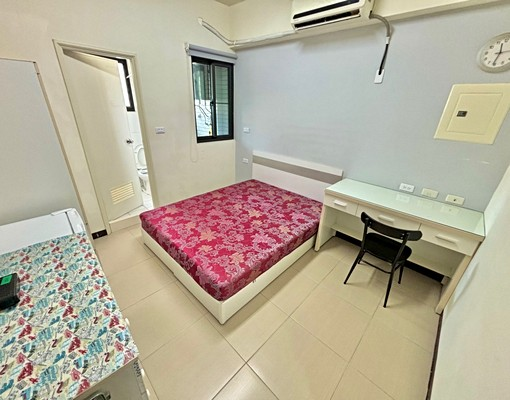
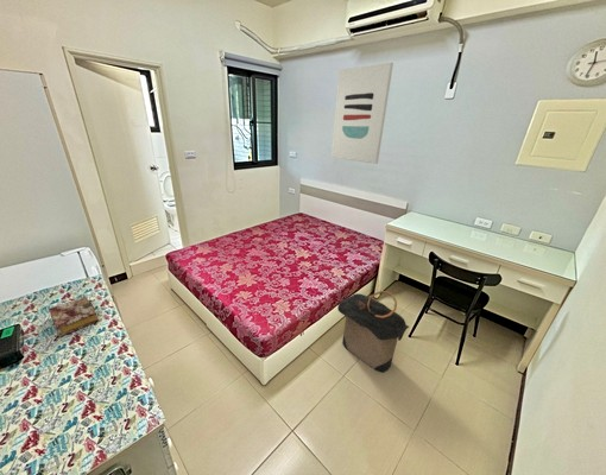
+ book [48,296,100,337]
+ wall art [330,62,394,165]
+ laundry hamper [336,290,410,374]
